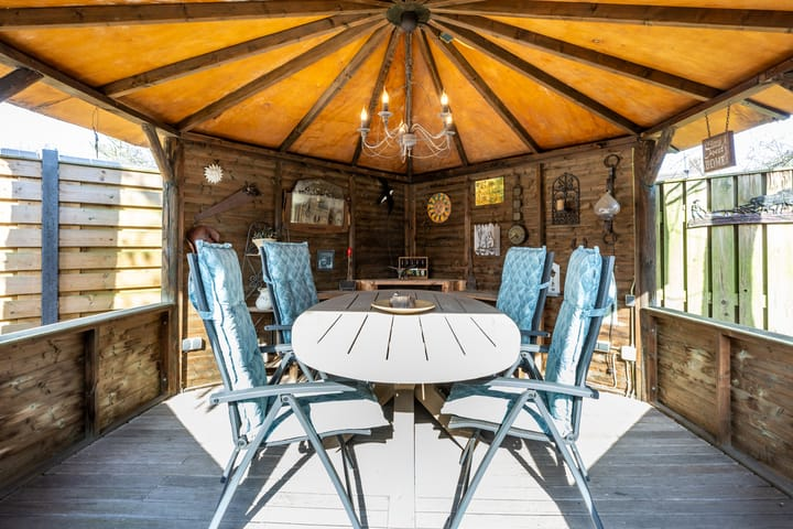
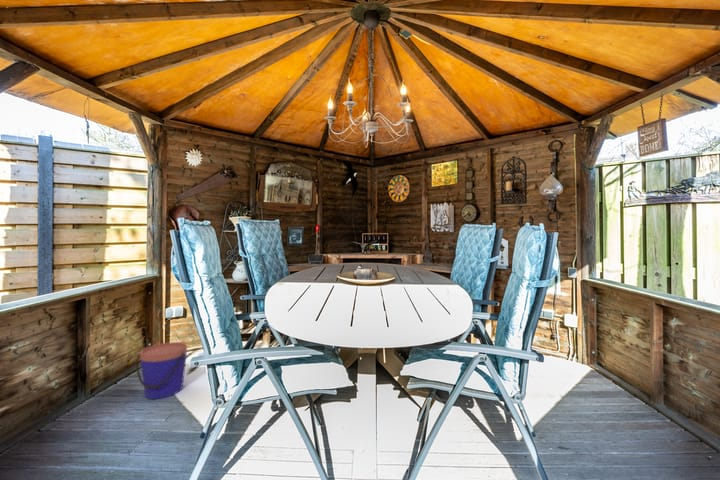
+ bucket [135,341,188,400]
